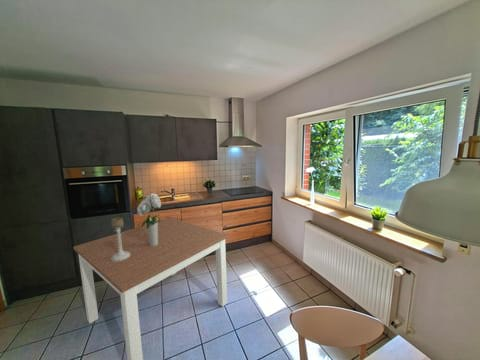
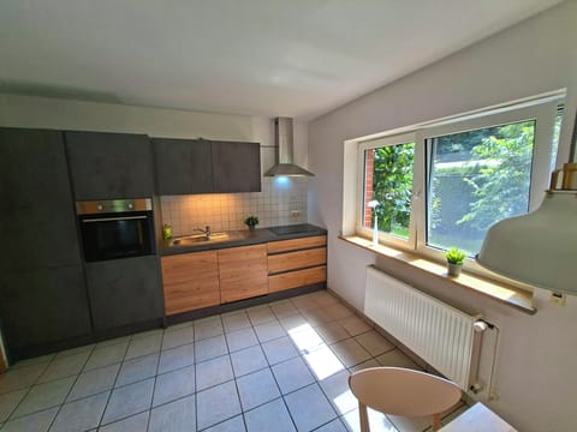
- dining table [72,217,229,360]
- bouquet [136,193,162,246]
- candle holder [110,216,130,261]
